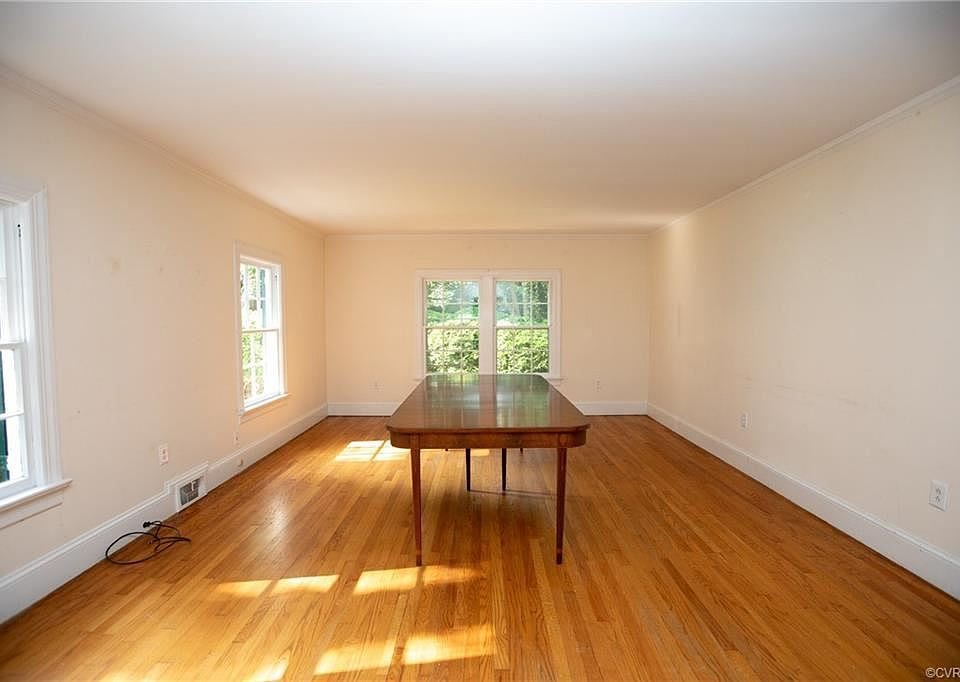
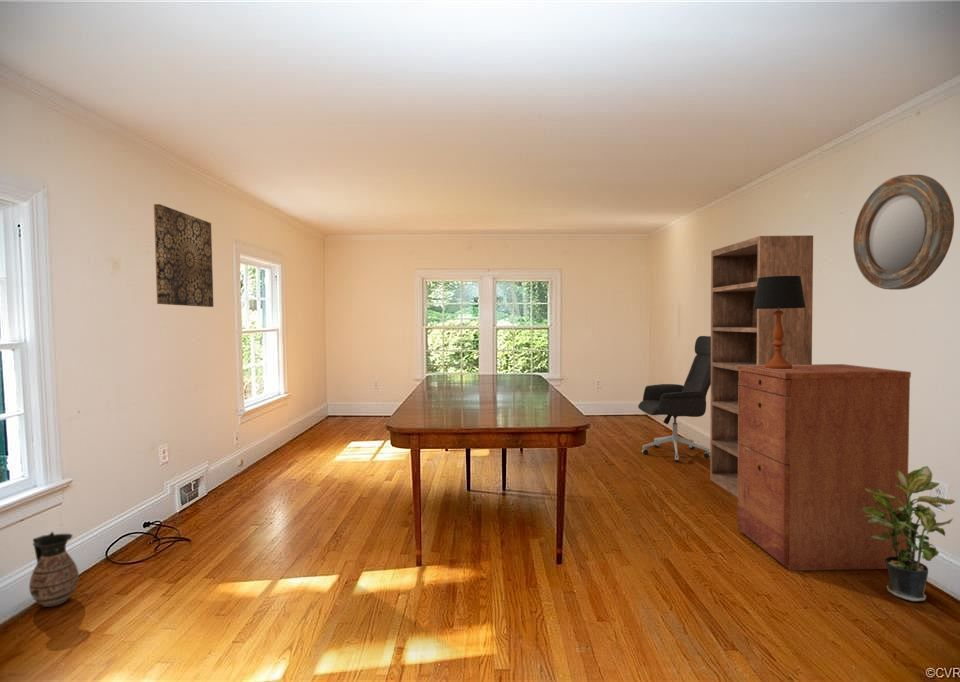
+ bookshelf [709,234,814,499]
+ filing cabinet [737,363,912,571]
+ ceramic jug [28,530,80,608]
+ wall art [153,203,214,308]
+ table lamp [753,276,806,369]
+ potted plant [862,465,956,602]
+ home mirror [852,174,955,291]
+ office chair [637,335,711,462]
